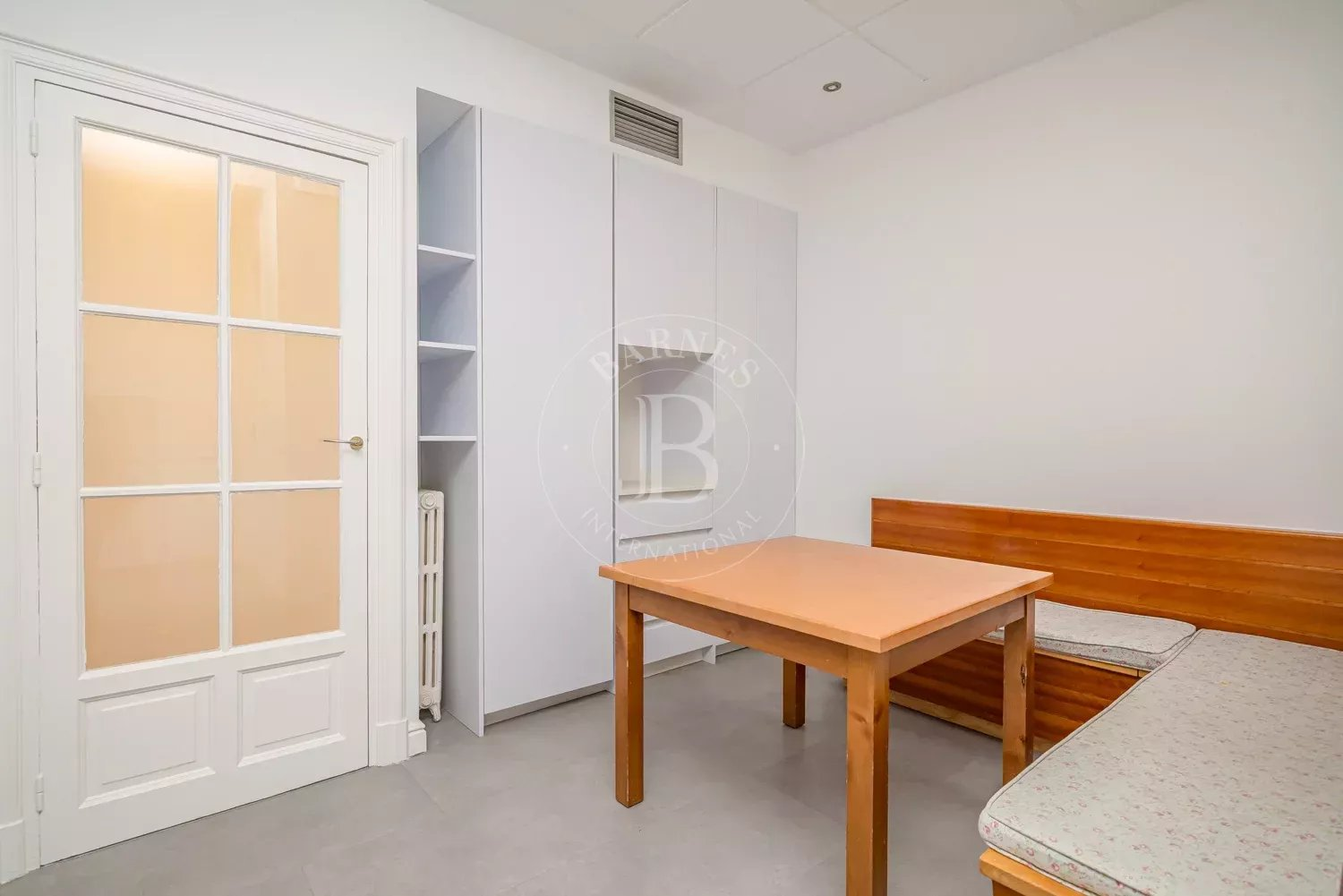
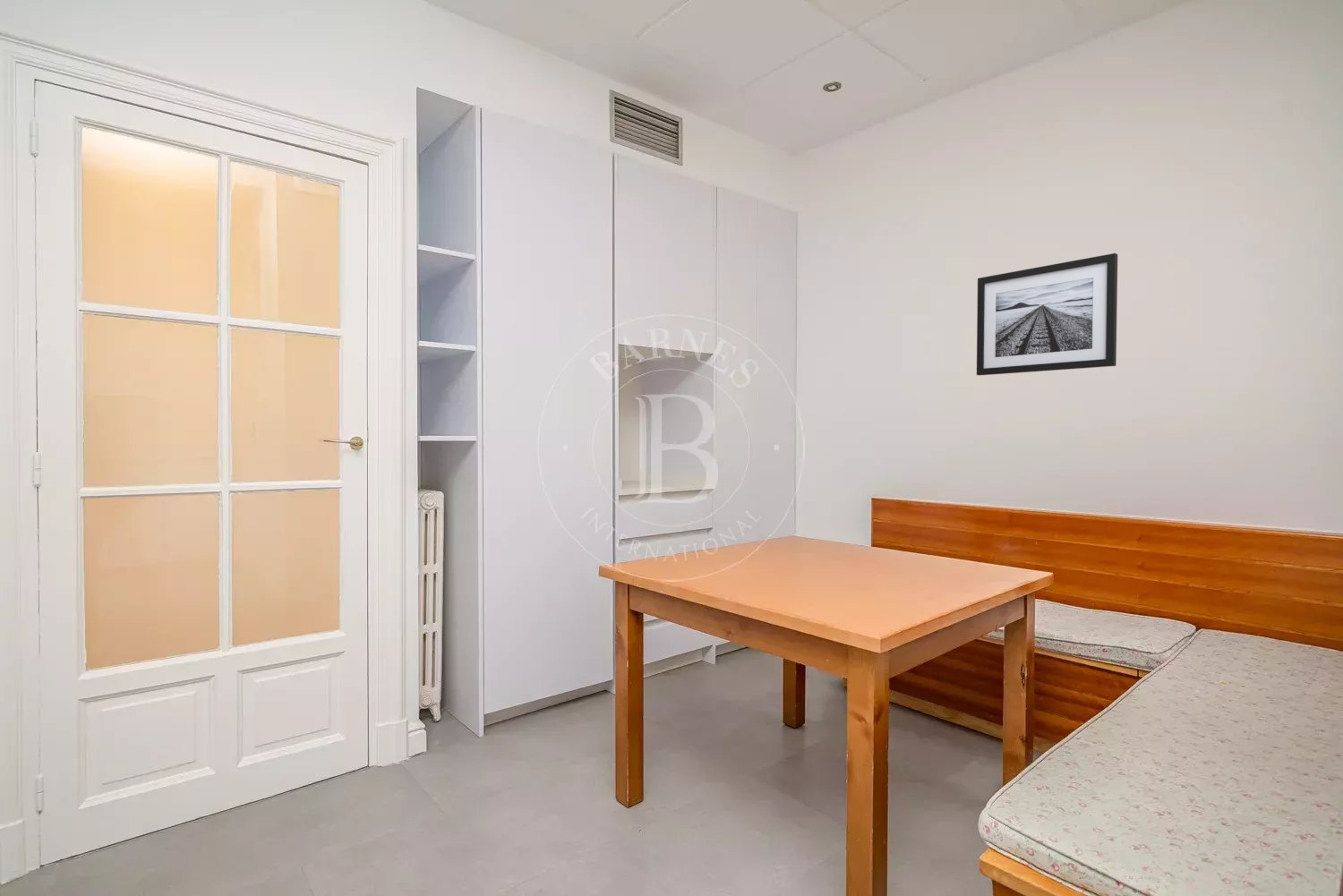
+ wall art [976,252,1118,376]
